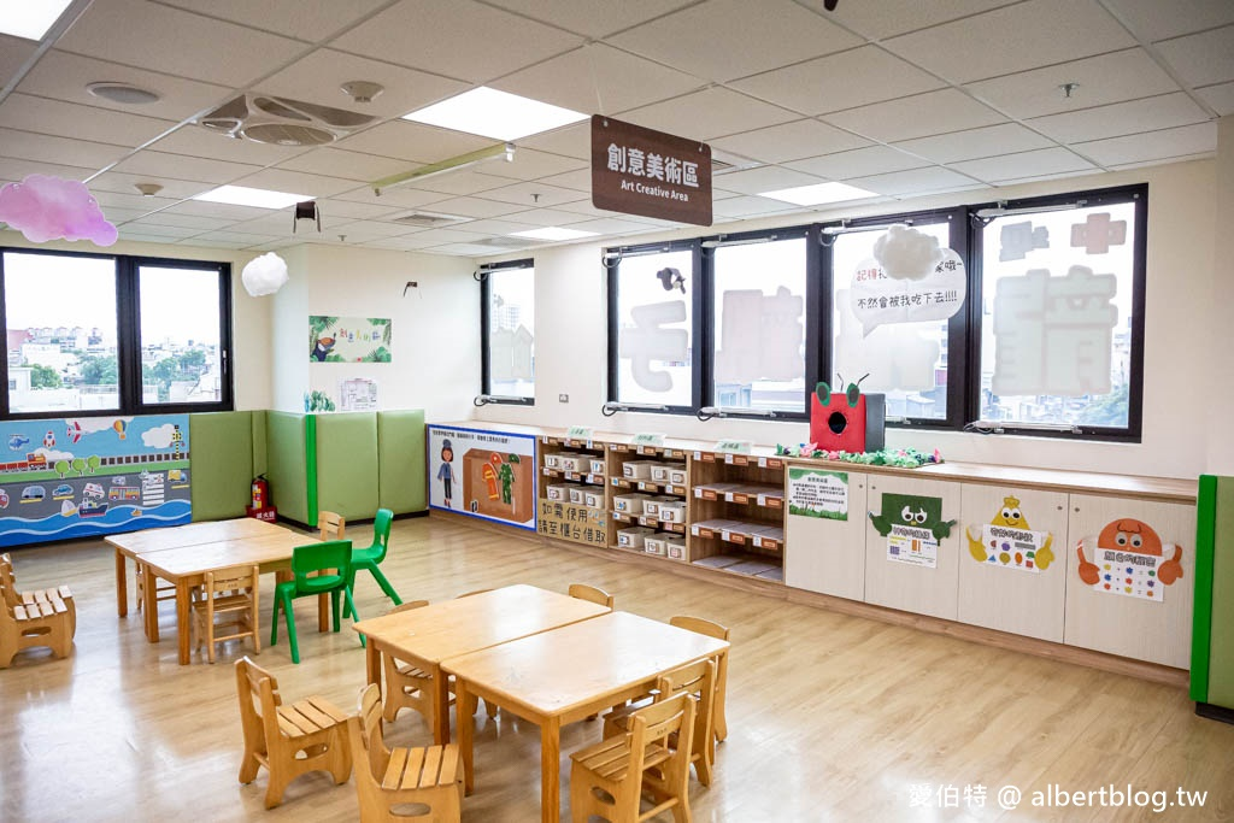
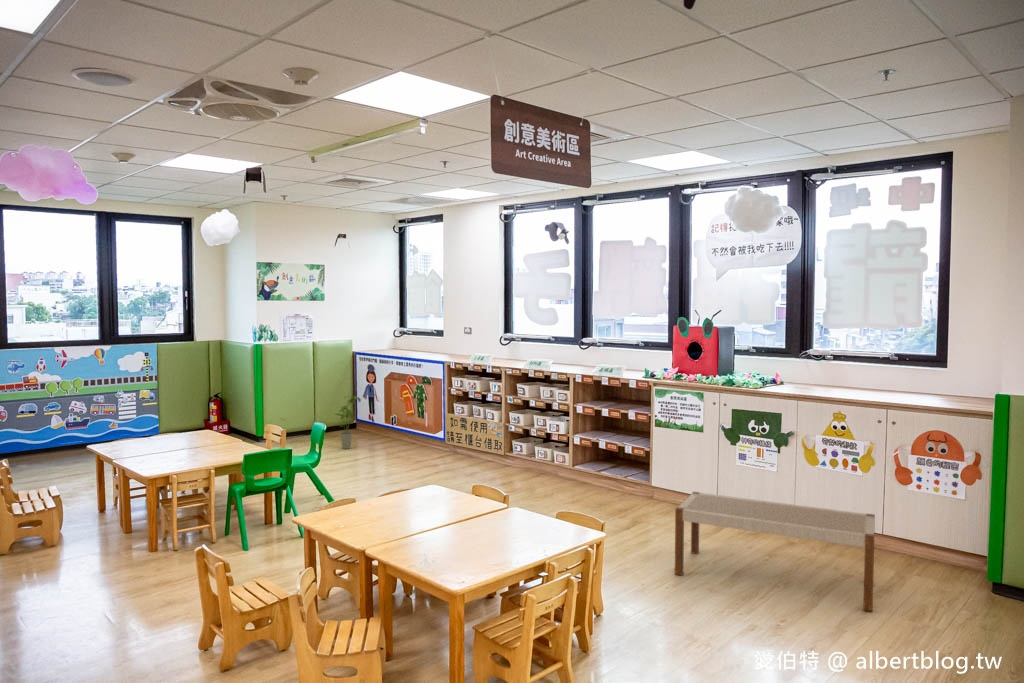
+ house plant [334,395,362,450]
+ bench [674,491,876,612]
